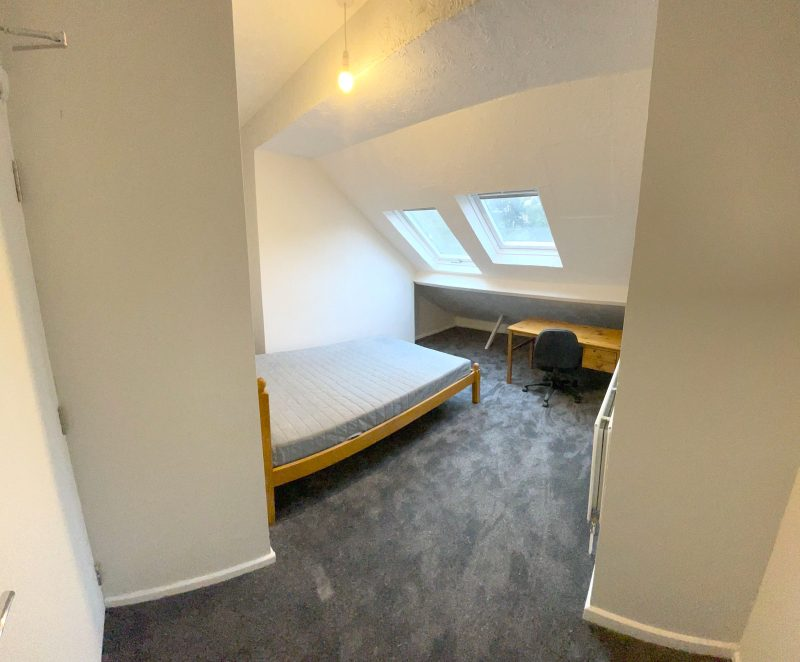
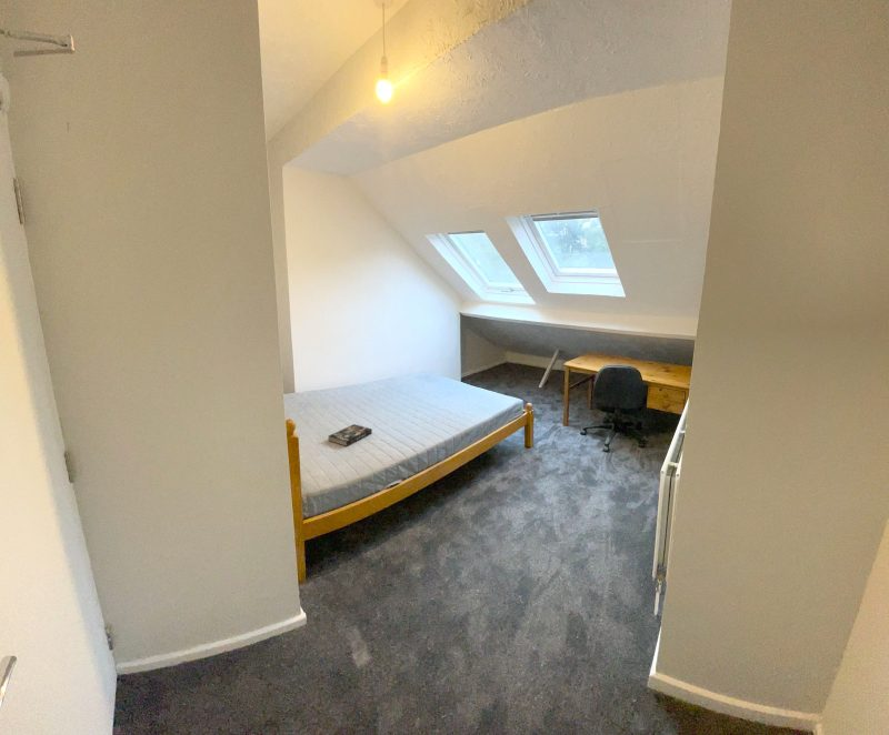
+ book [328,423,373,447]
